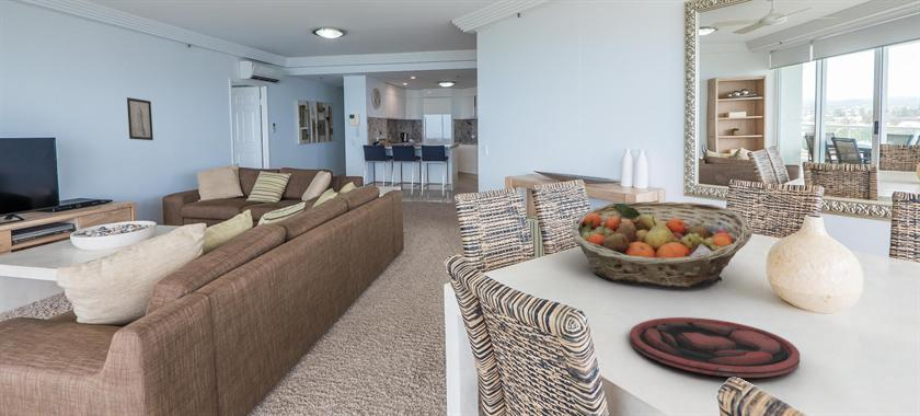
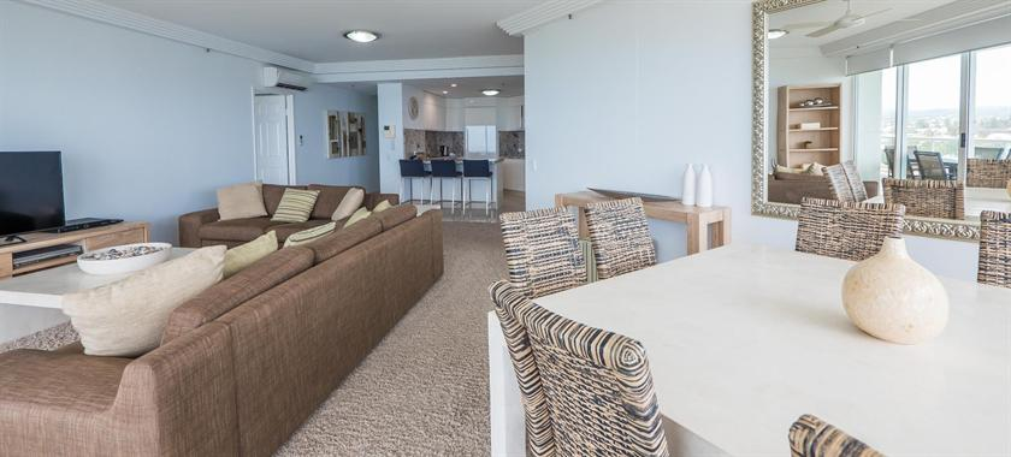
- plate [629,316,801,379]
- fruit basket [570,200,752,288]
- wall art [126,96,154,141]
